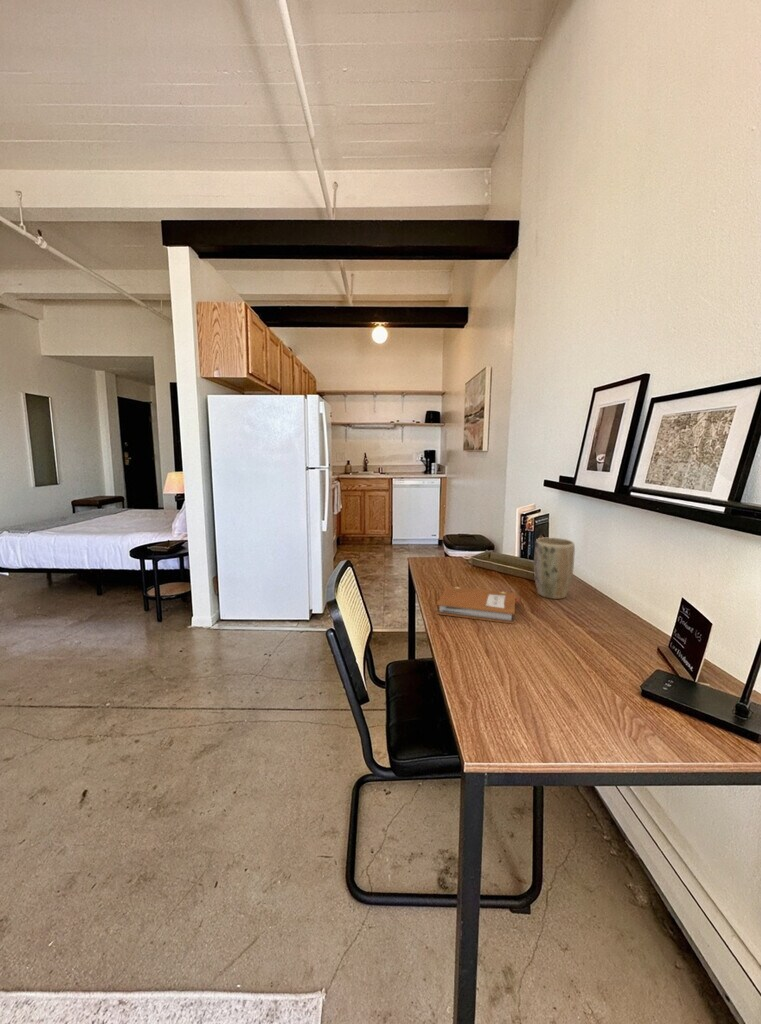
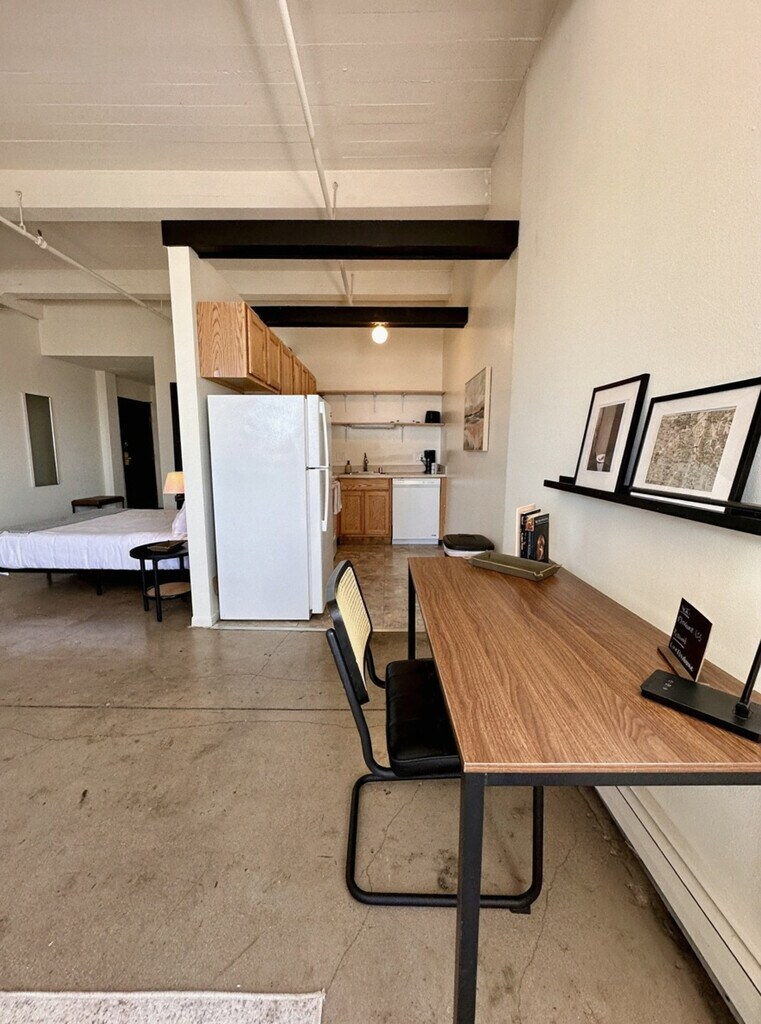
- plant pot [533,537,576,600]
- notebook [436,585,520,625]
